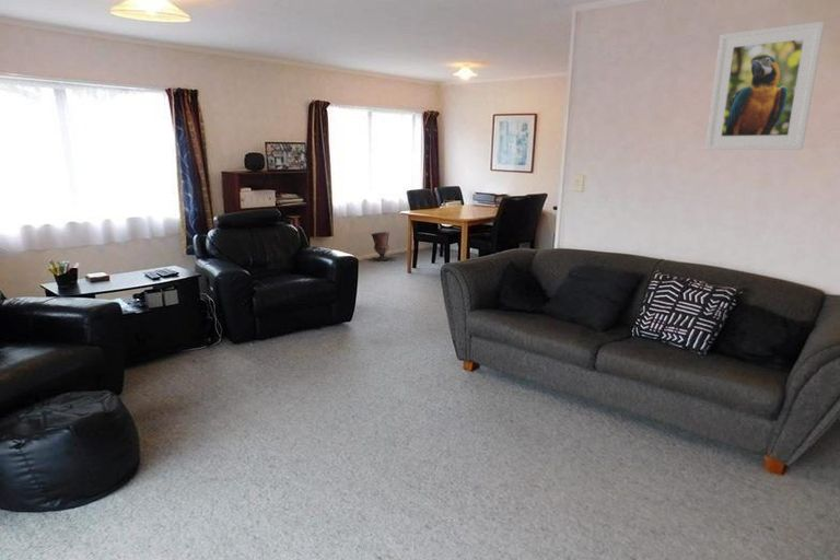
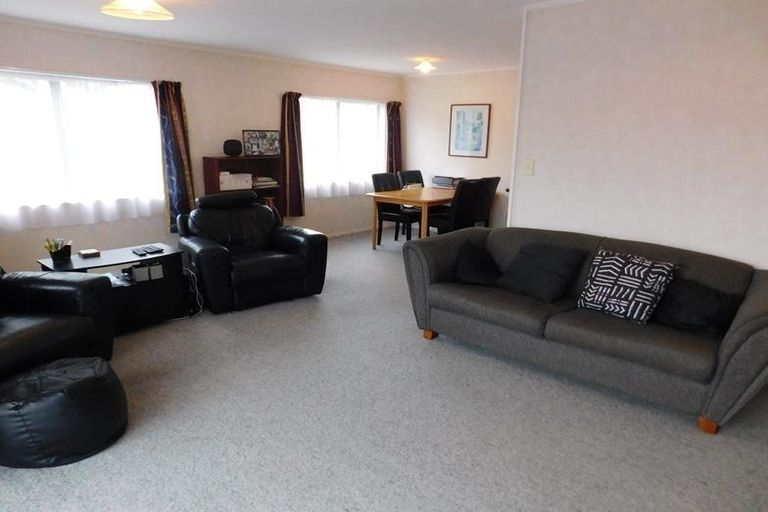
- vase [370,230,392,261]
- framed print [704,20,826,151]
